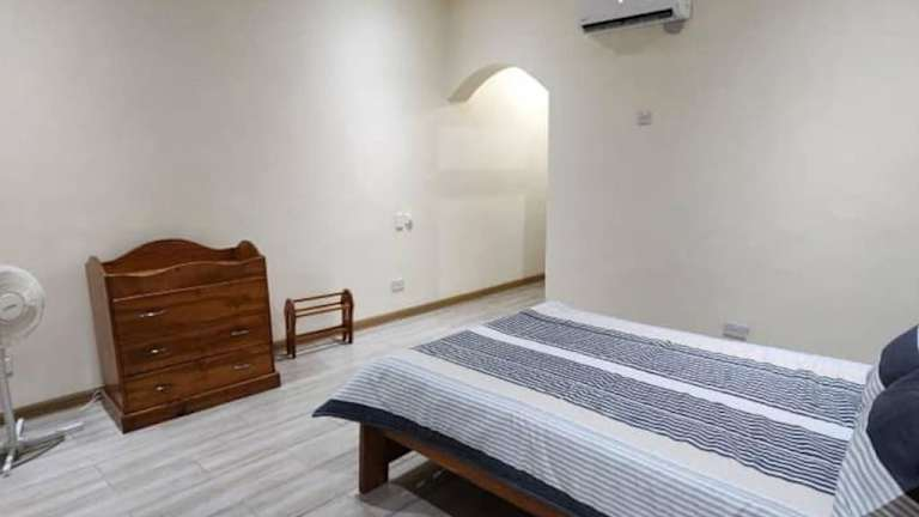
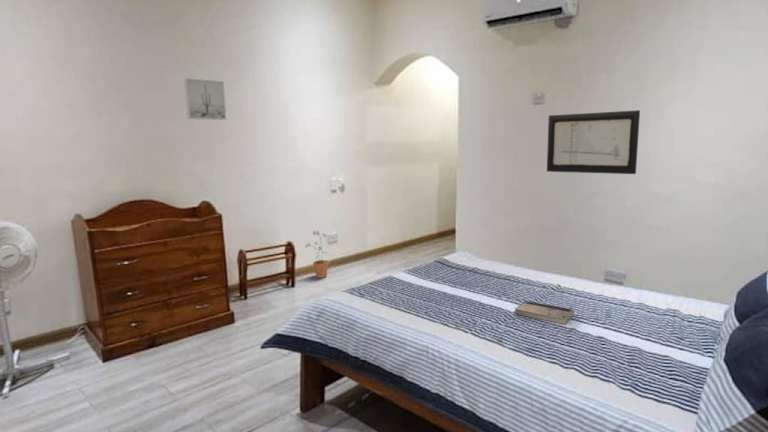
+ potted plant [305,230,330,279]
+ book [514,300,575,325]
+ wall art [546,109,641,175]
+ wall art [183,77,227,121]
